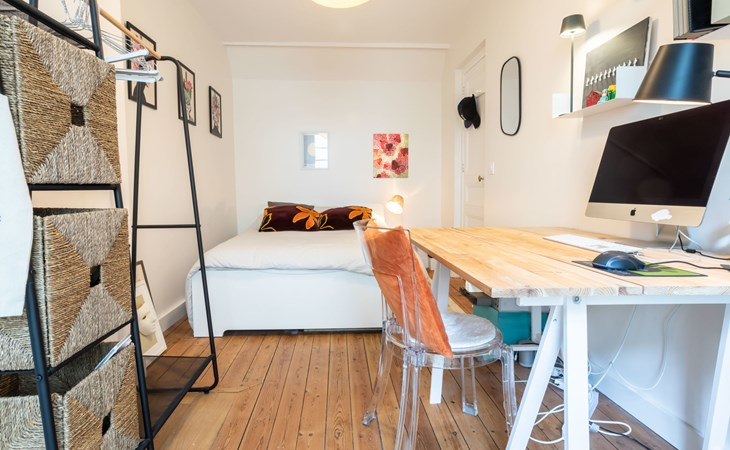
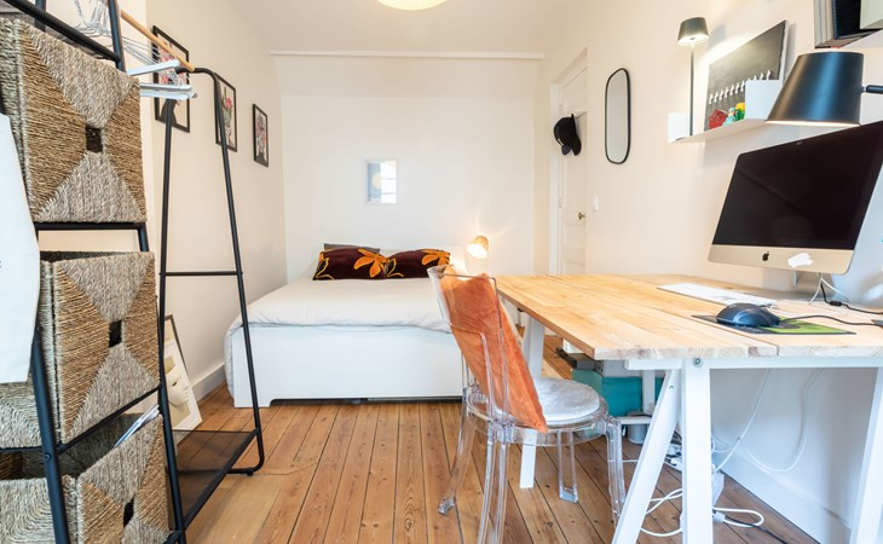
- wall art [372,133,409,179]
